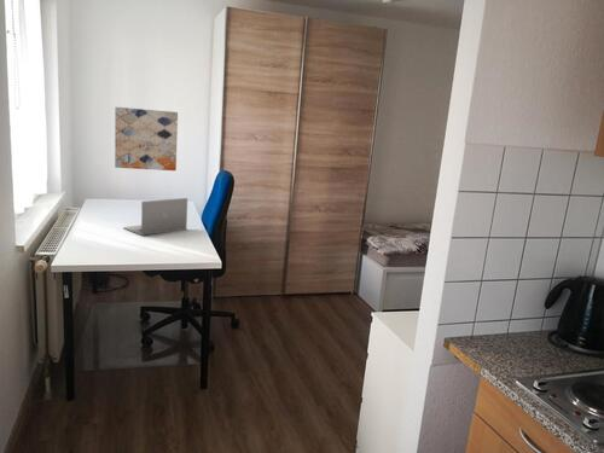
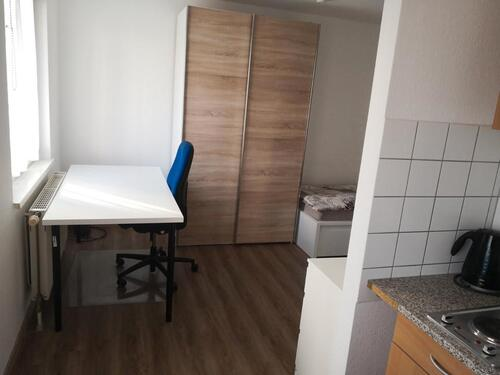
- wall art [114,106,179,172]
- laptop [122,197,188,237]
